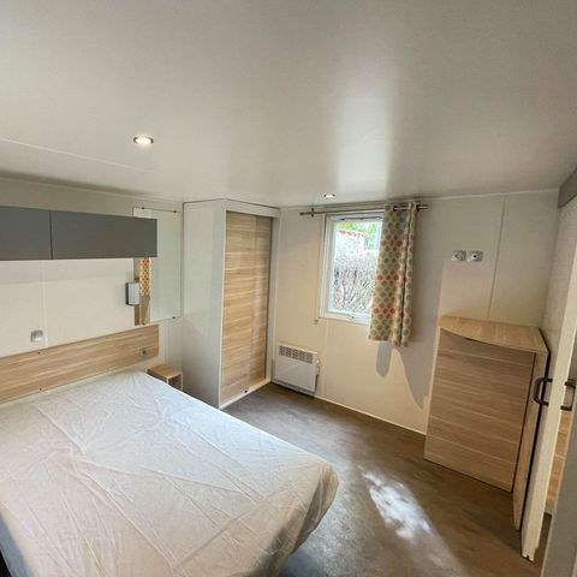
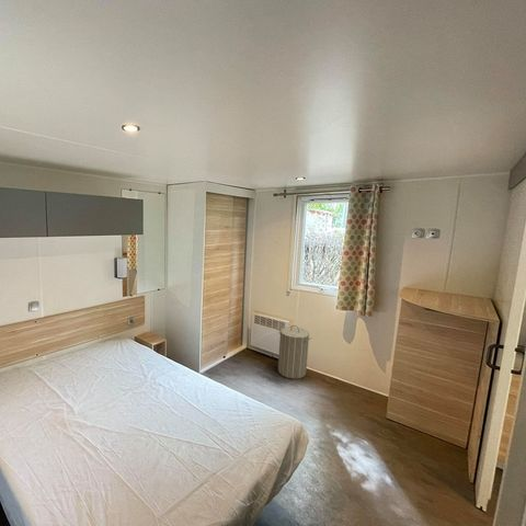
+ laundry hamper [277,324,313,380]
